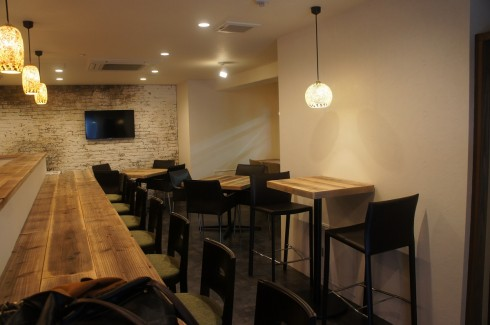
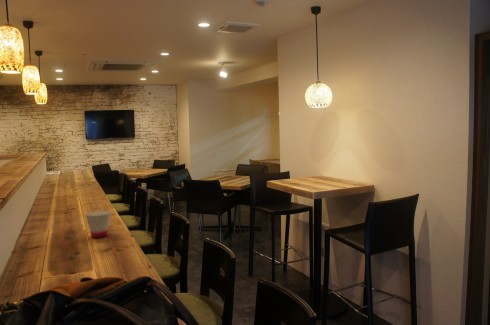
+ cup [85,210,112,239]
